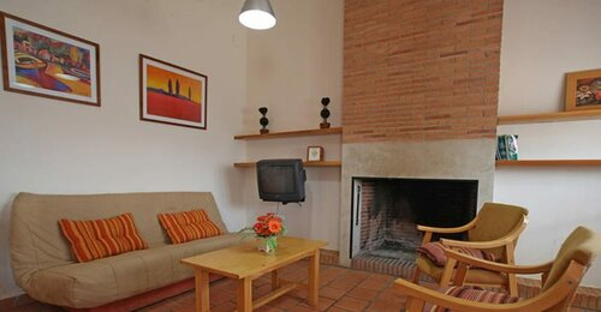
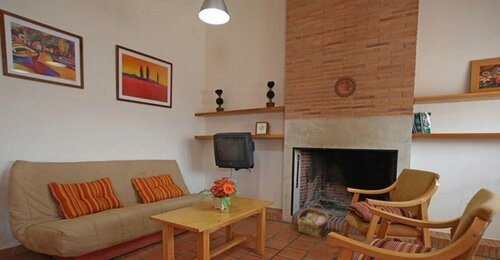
+ woven basket [297,203,330,238]
+ decorative plate [333,76,357,99]
